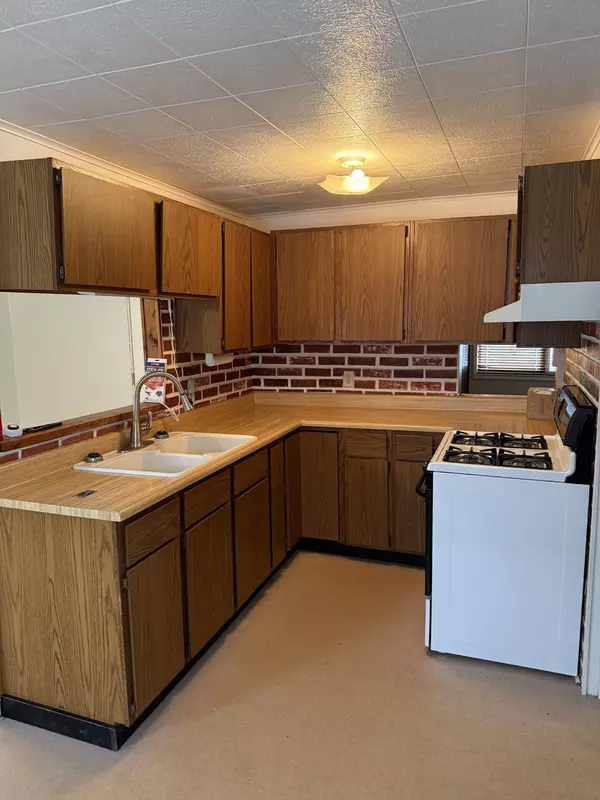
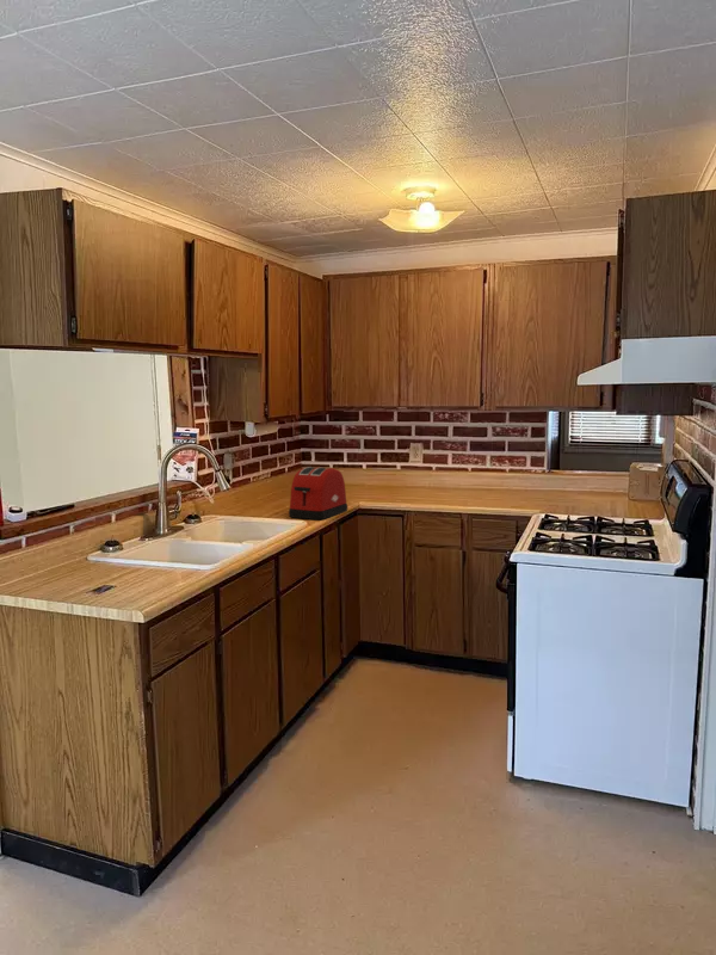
+ toaster [288,466,348,520]
